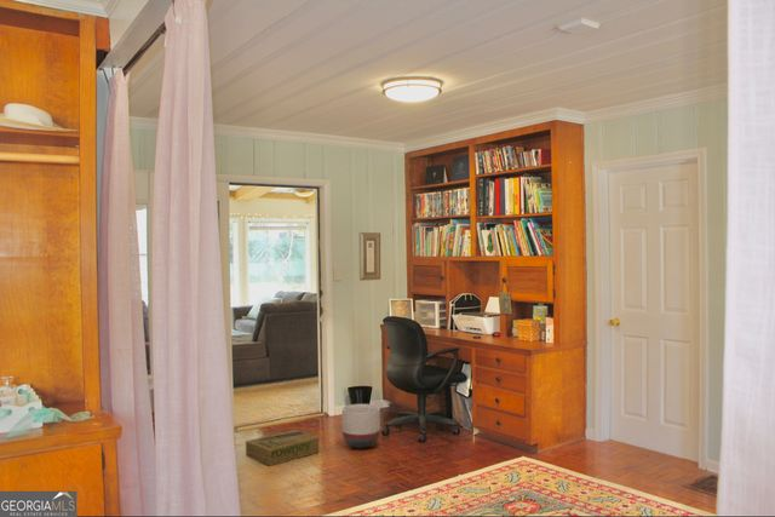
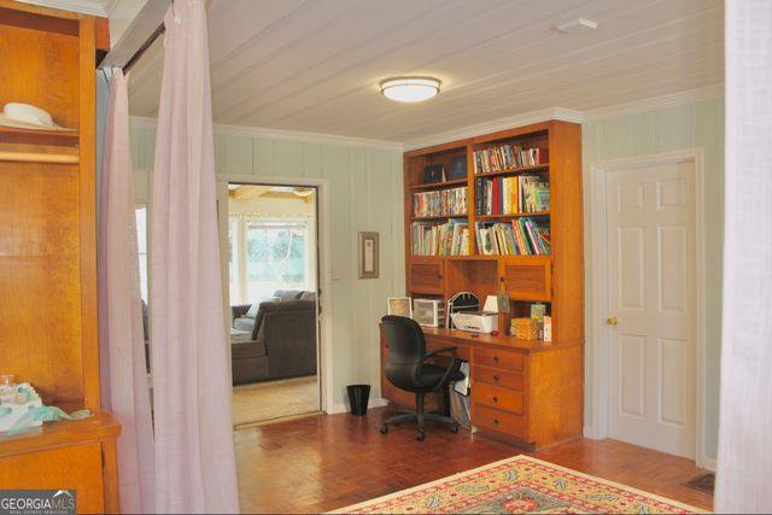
- cardboard box [245,429,320,467]
- planter [340,403,381,449]
